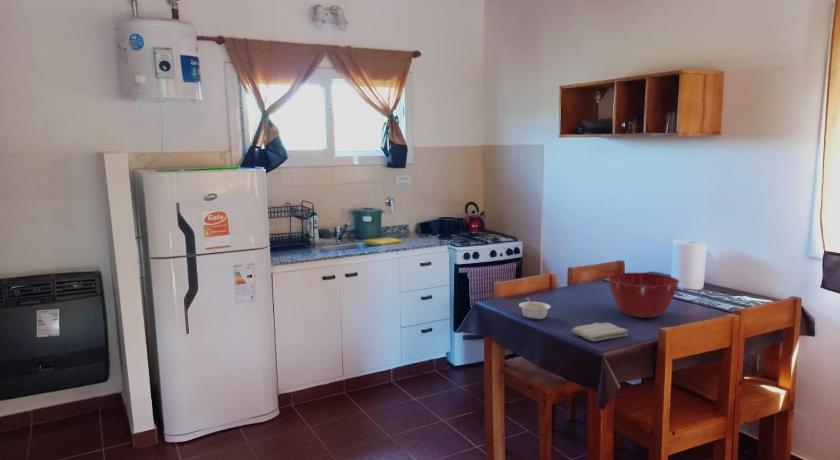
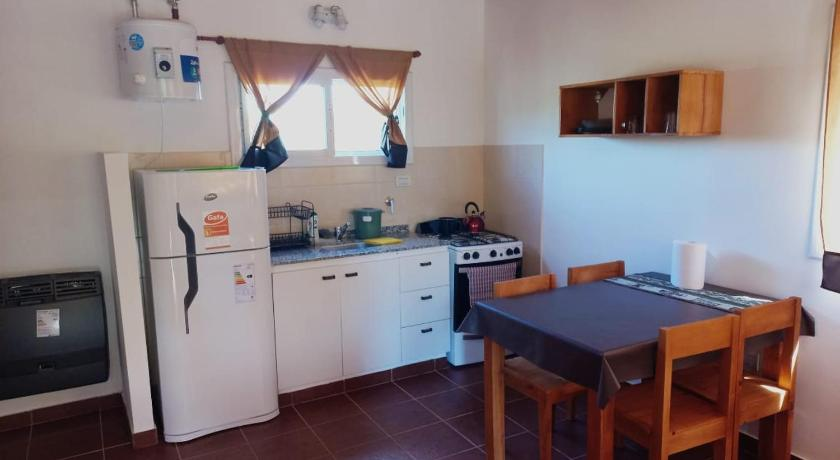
- mixing bowl [606,272,680,319]
- legume [518,297,552,320]
- washcloth [571,322,629,342]
